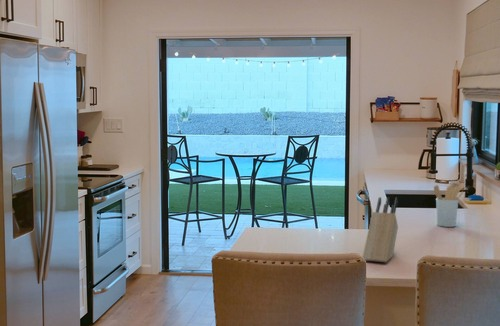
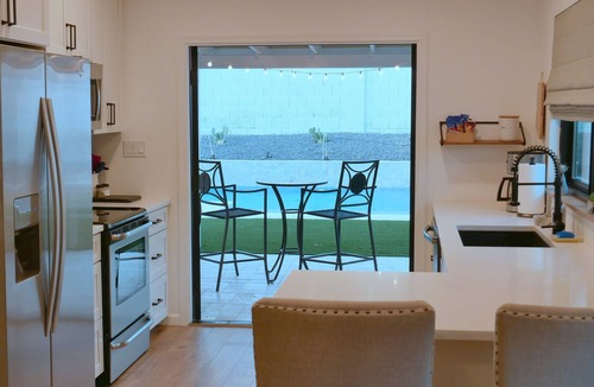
- utensil holder [433,184,464,228]
- knife block [362,196,399,263]
